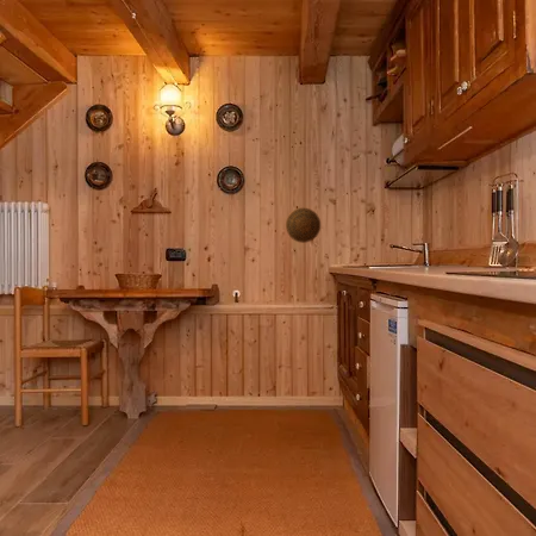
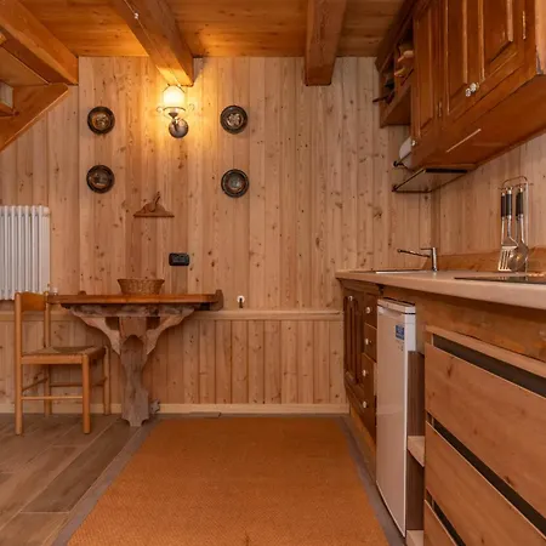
- decorative plate [285,206,322,244]
